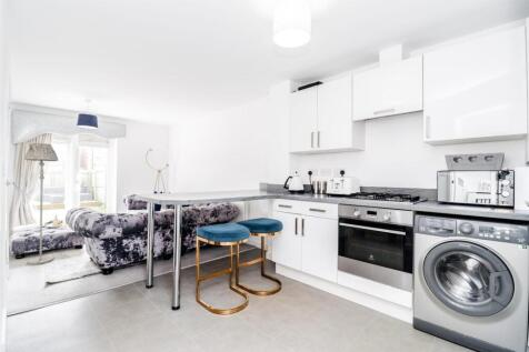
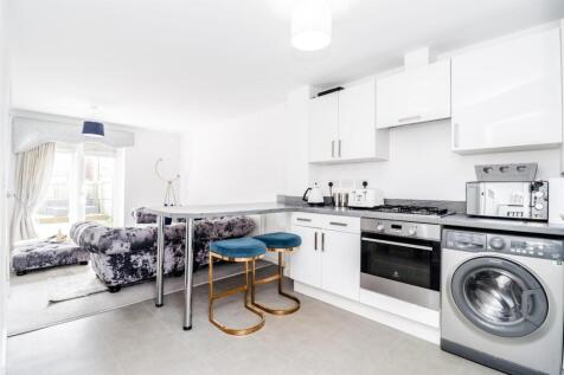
- floor lamp [23,142,59,265]
